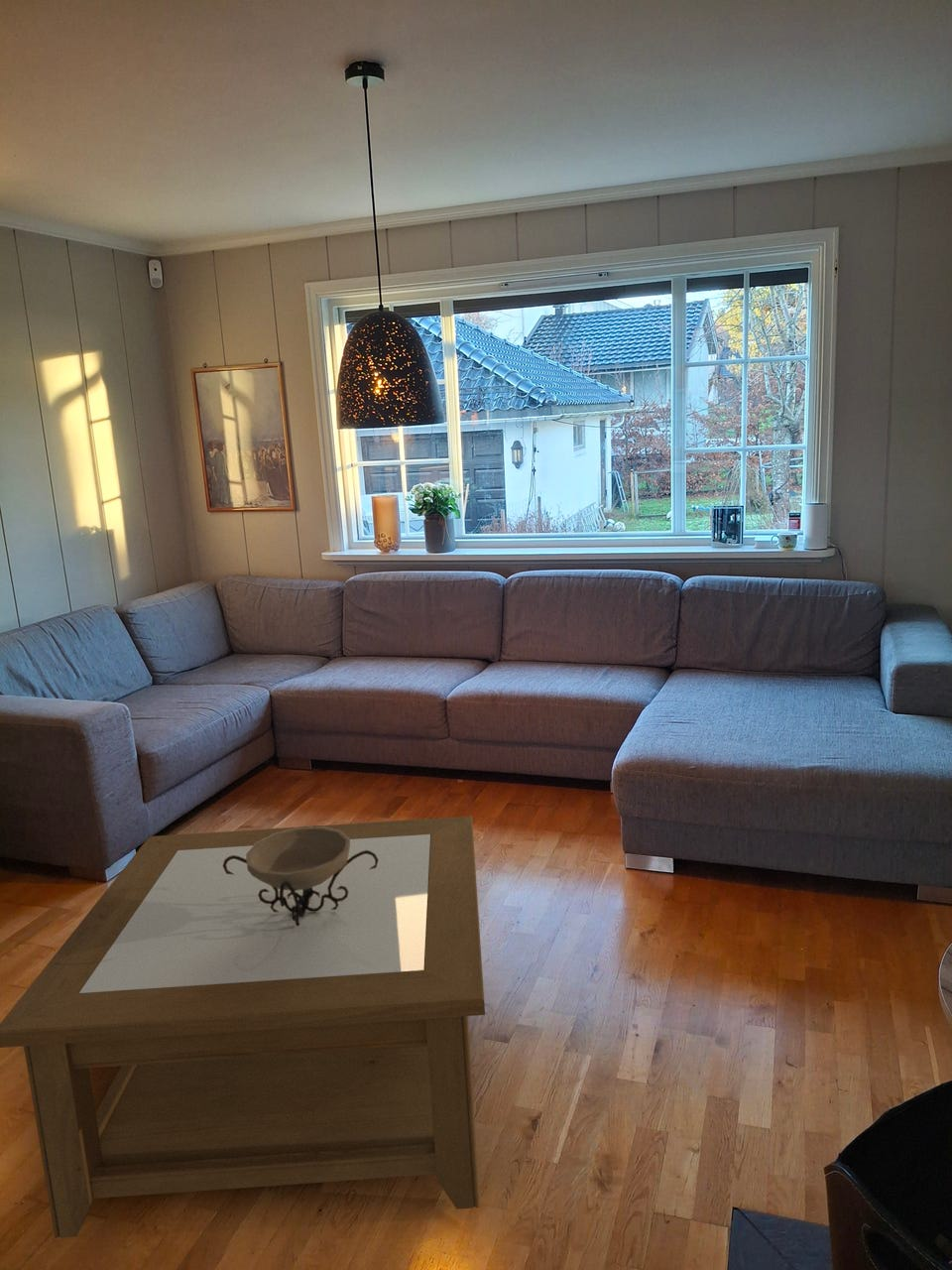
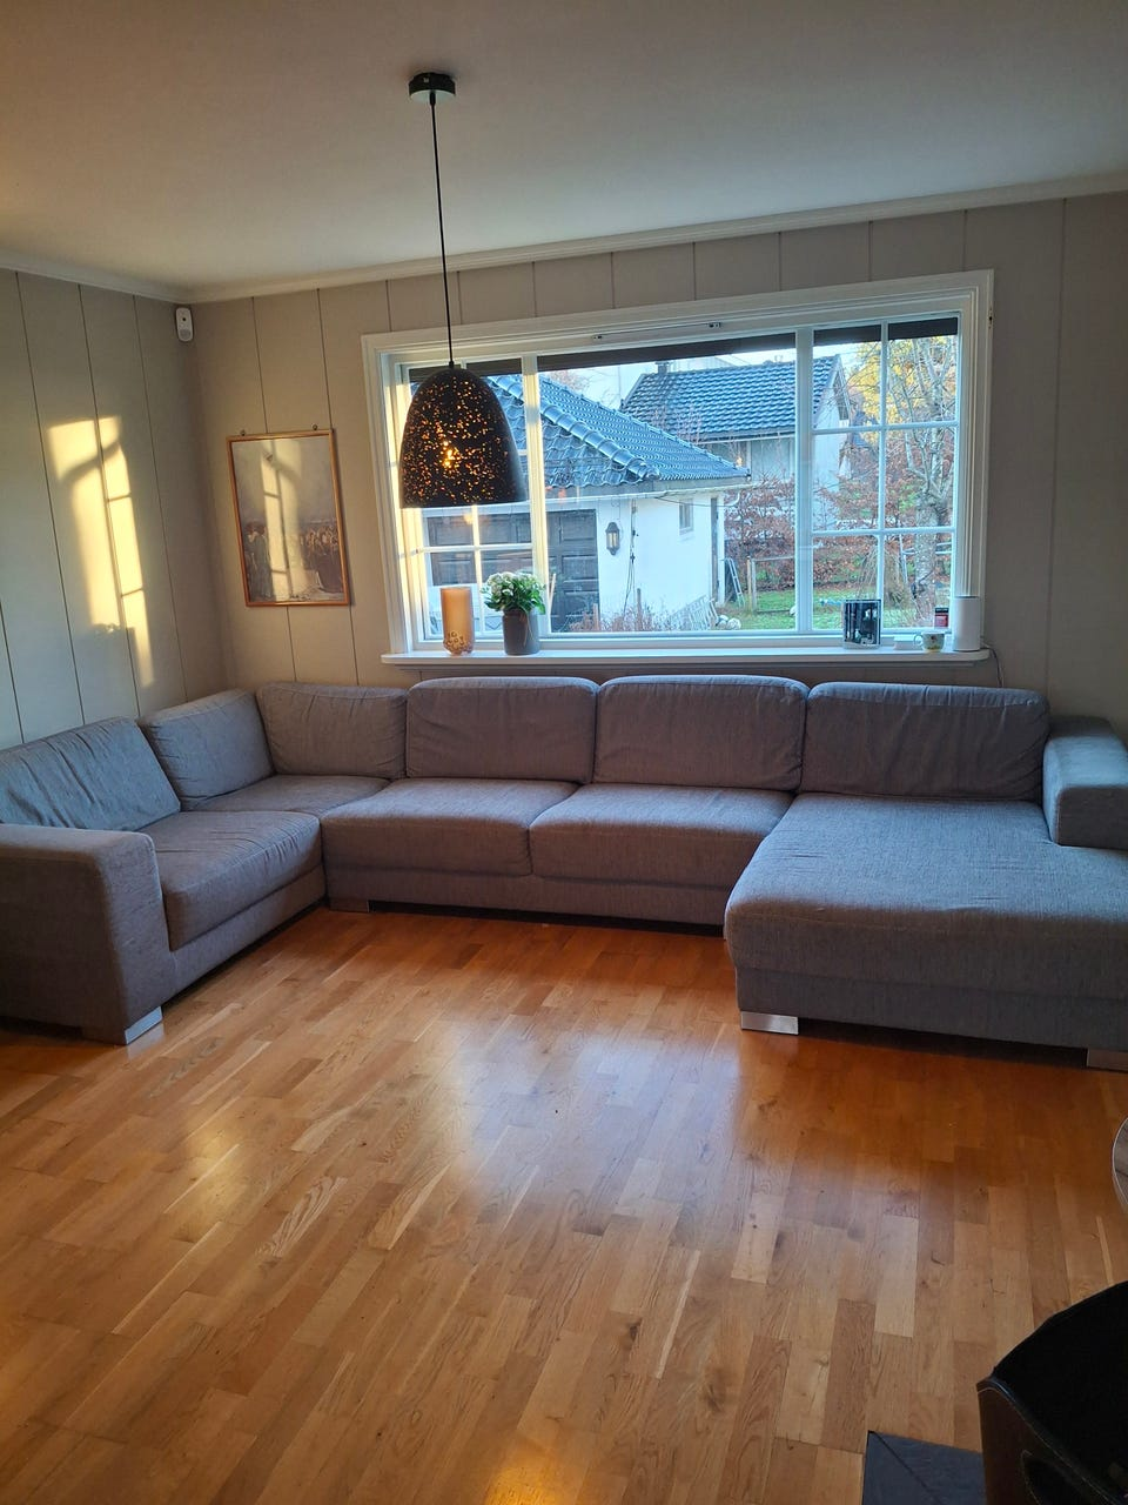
- coffee table [0,815,486,1239]
- decorative bowl [223,825,379,927]
